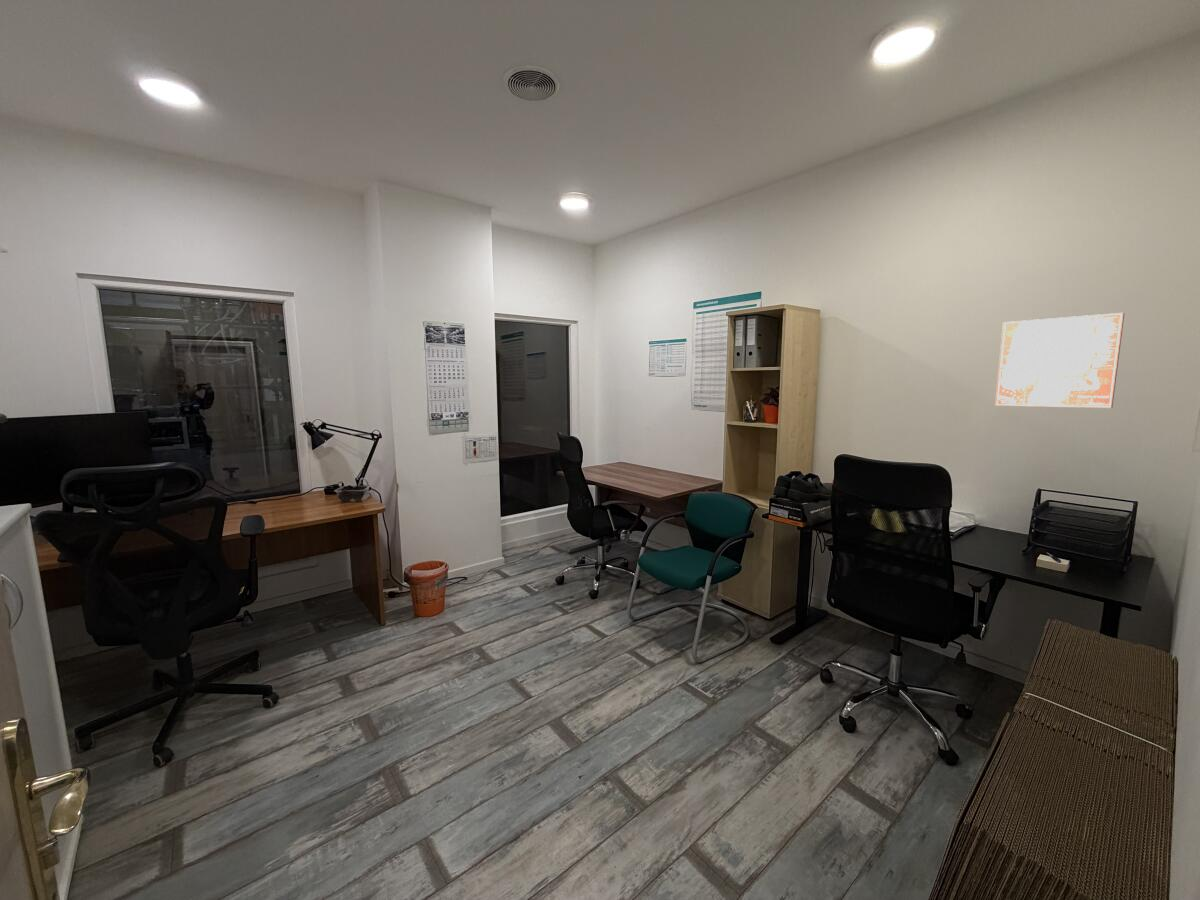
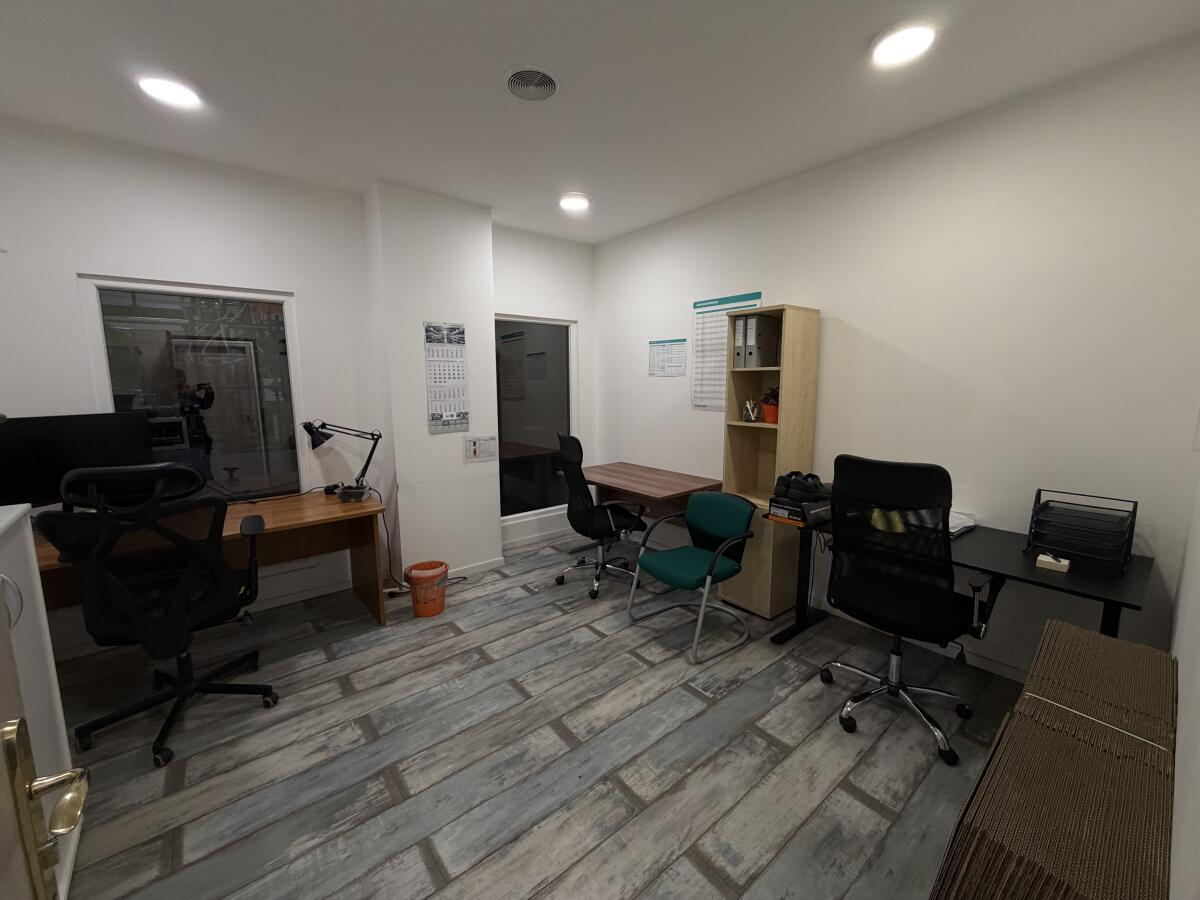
- wall art [994,312,1125,409]
